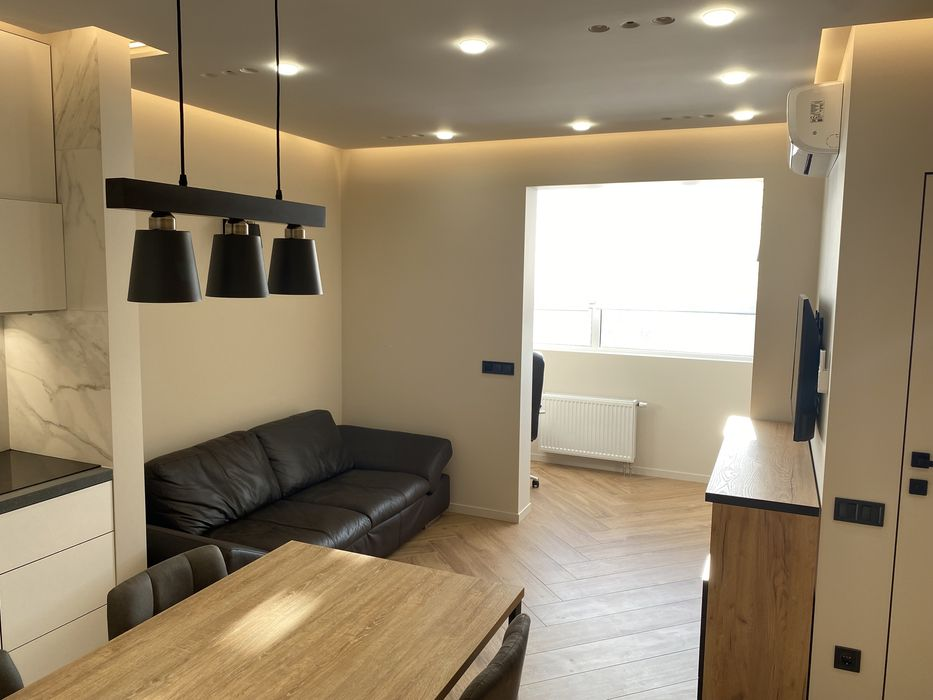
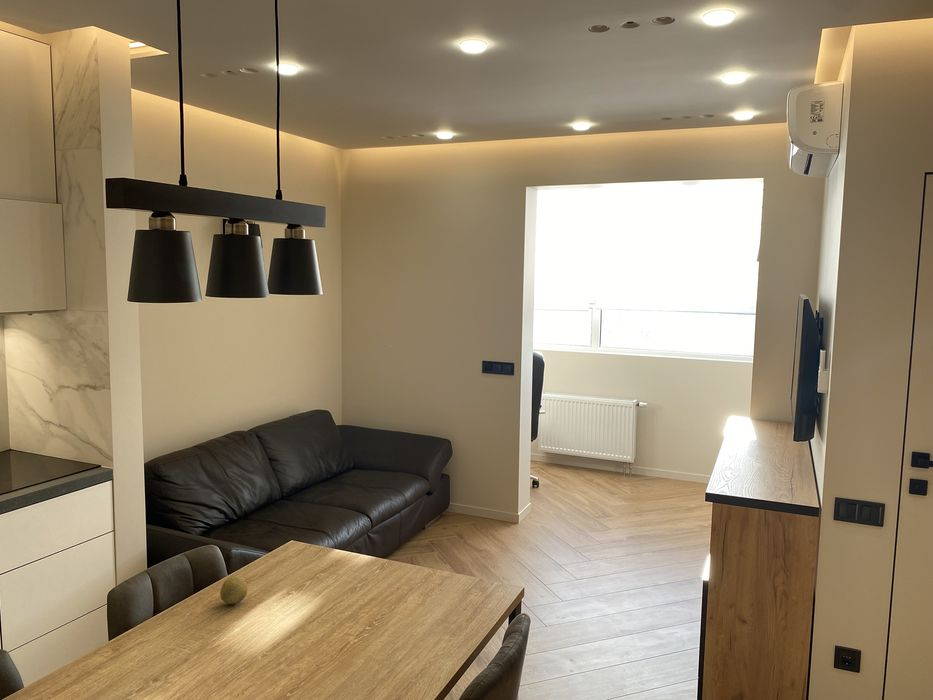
+ fruit [219,575,248,605]
